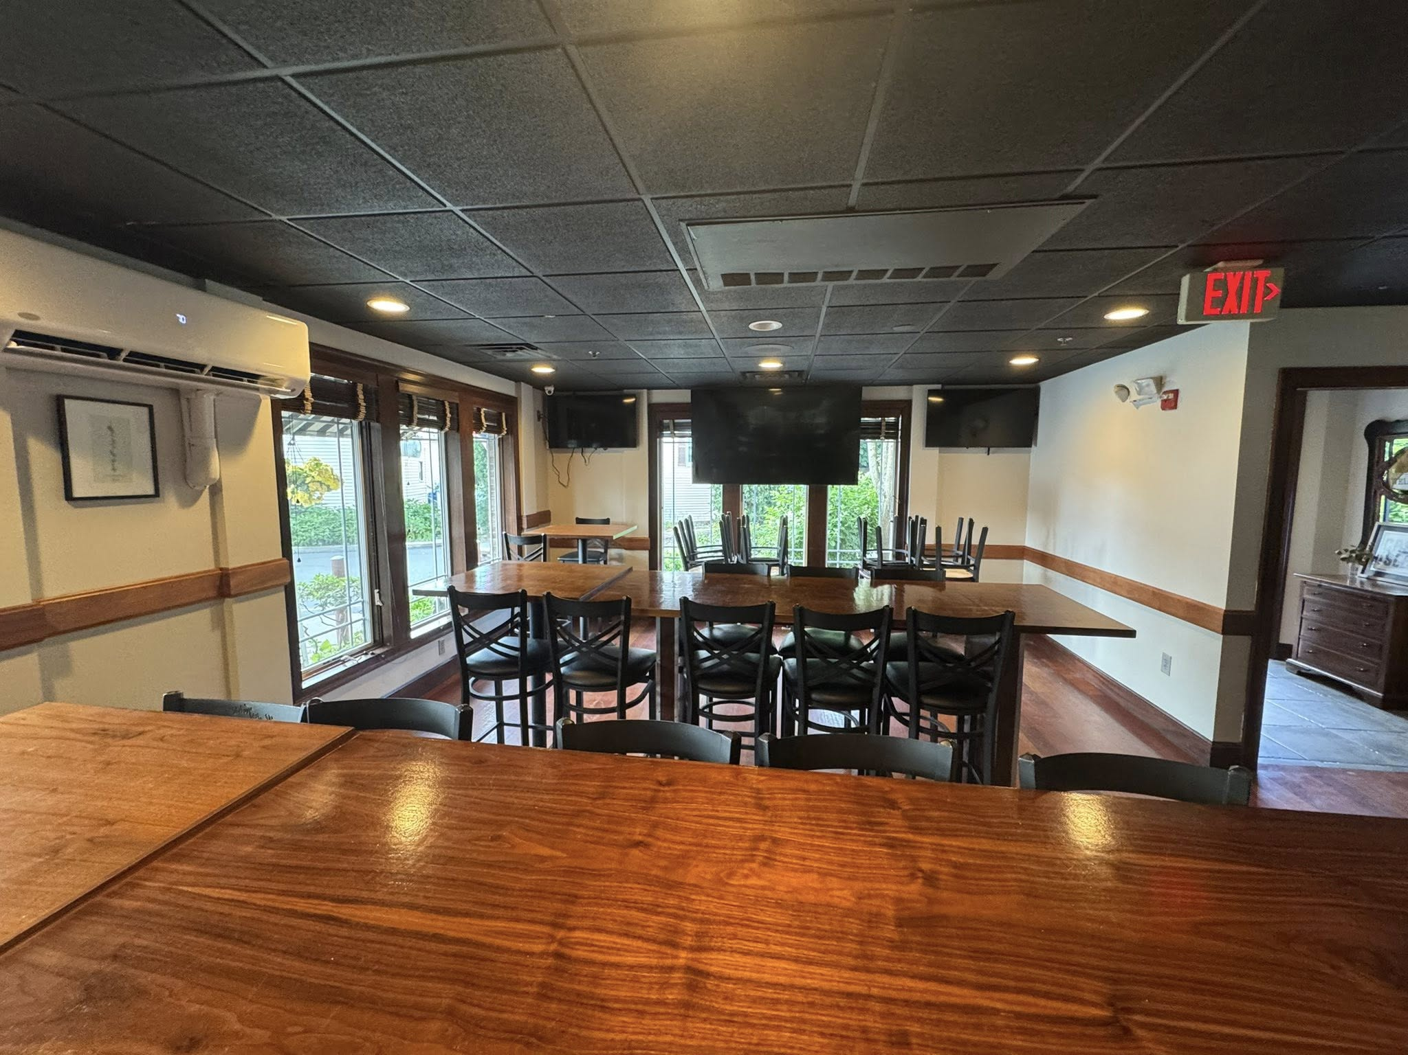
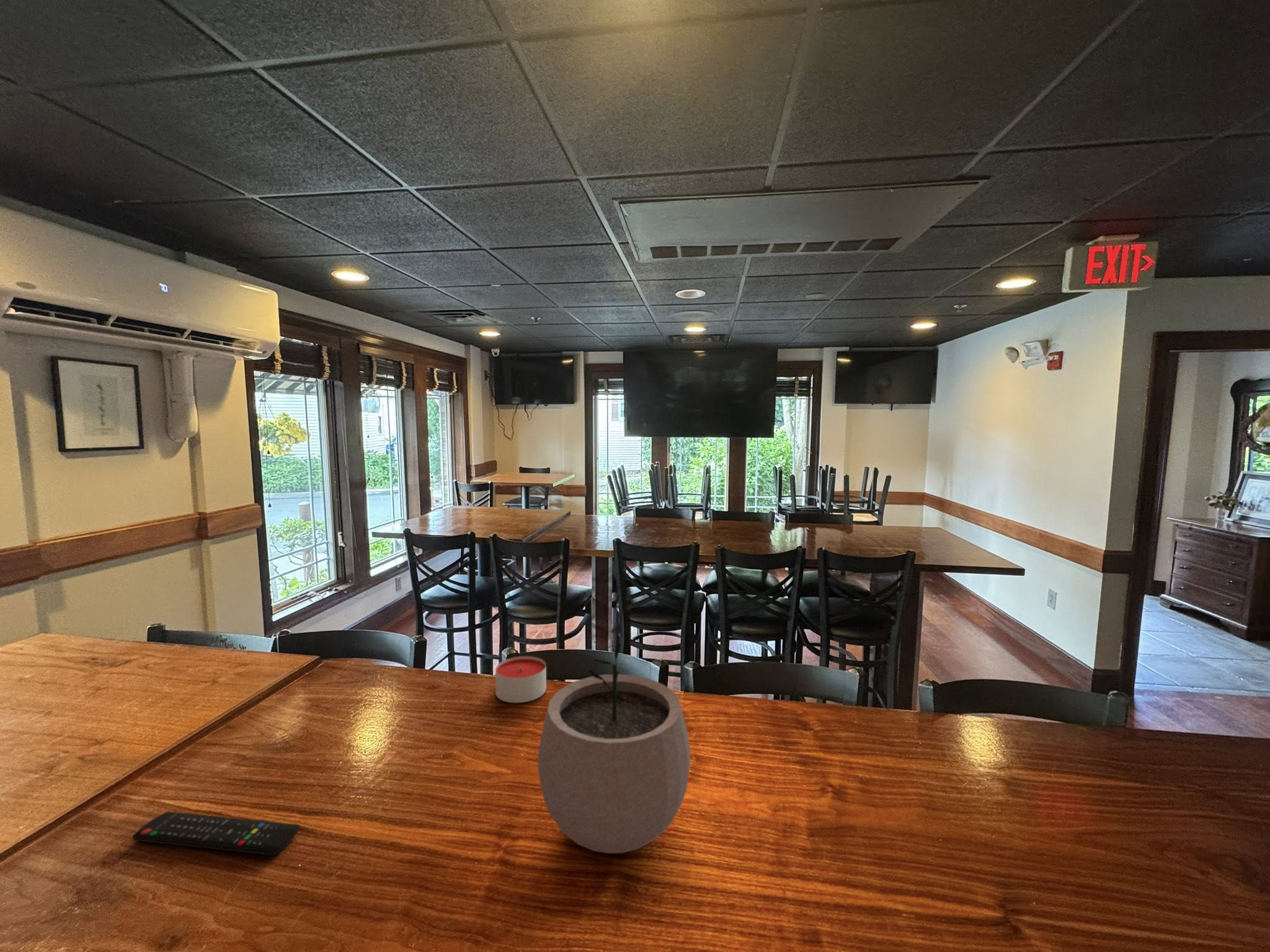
+ remote control [132,811,300,856]
+ plant pot [537,642,691,854]
+ candle [495,656,547,703]
